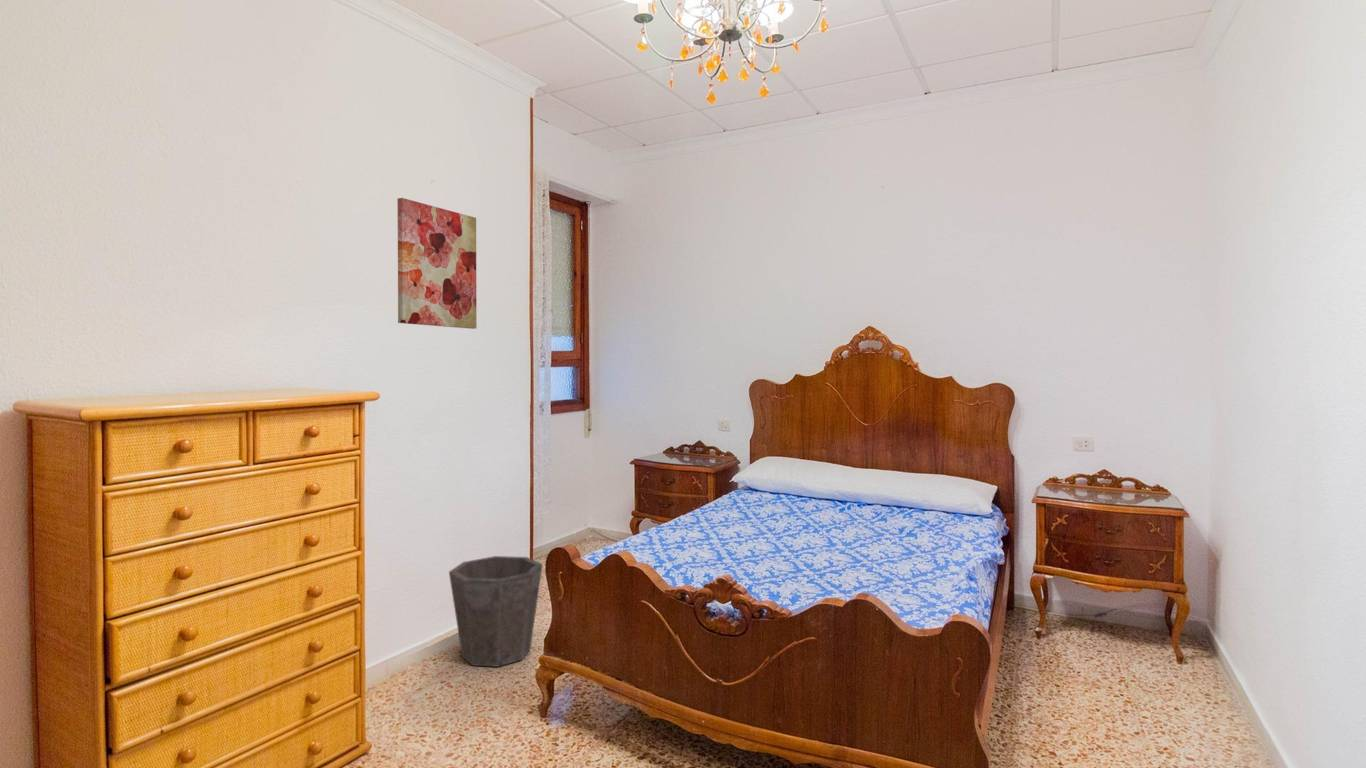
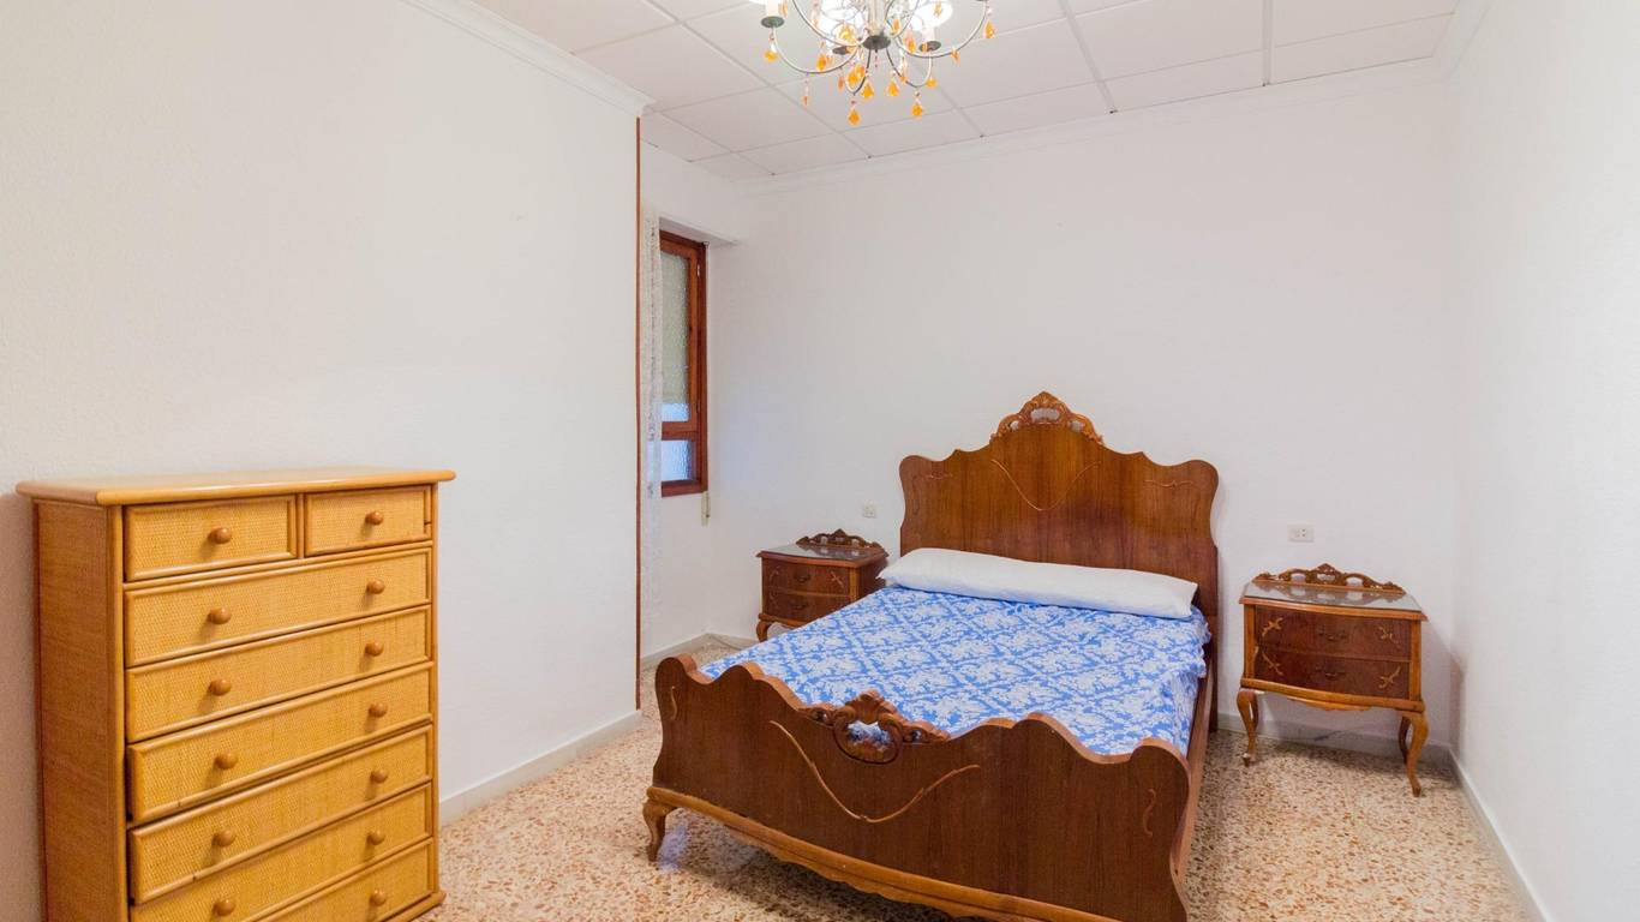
- waste bin [448,555,544,668]
- wall art [396,197,478,330]
